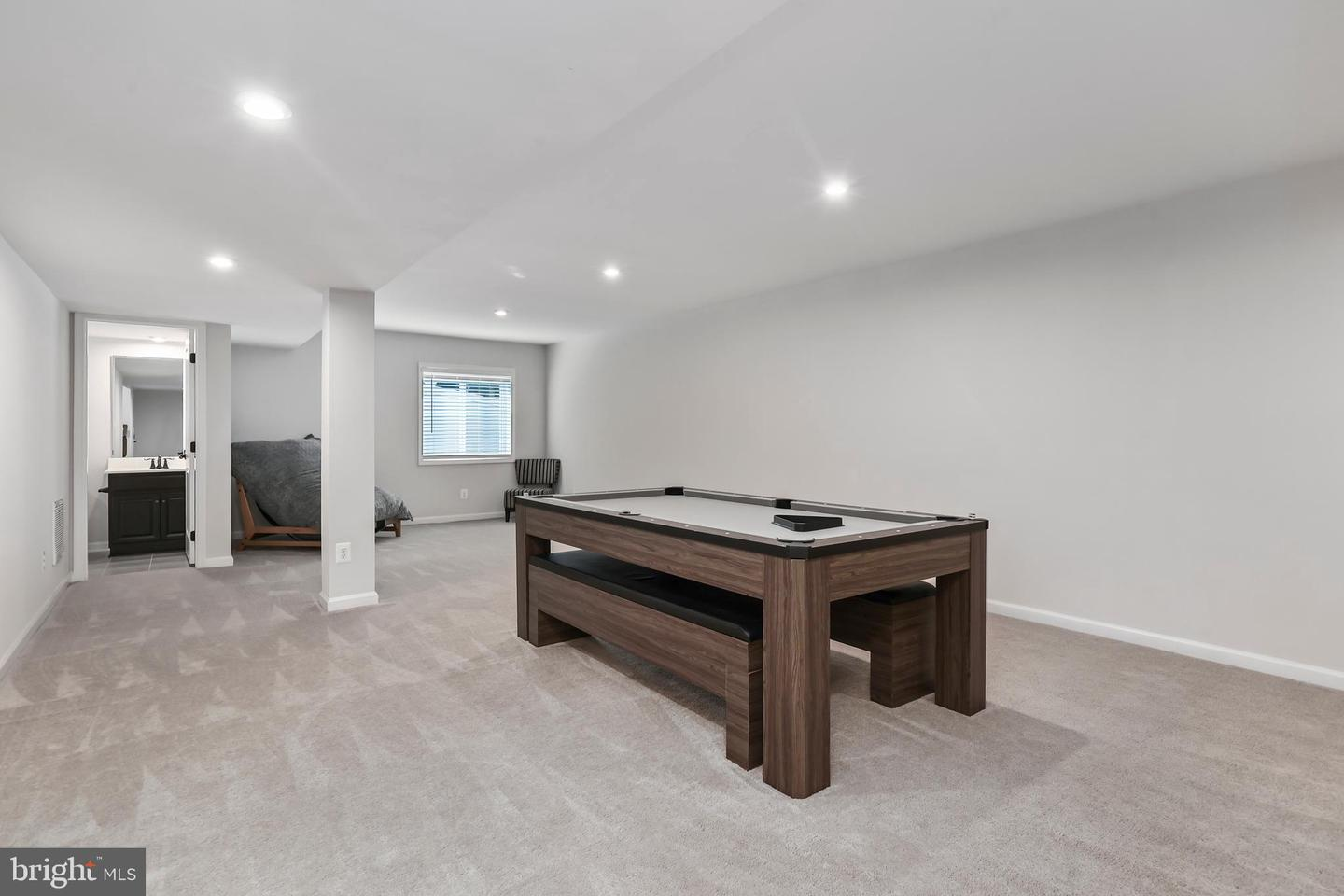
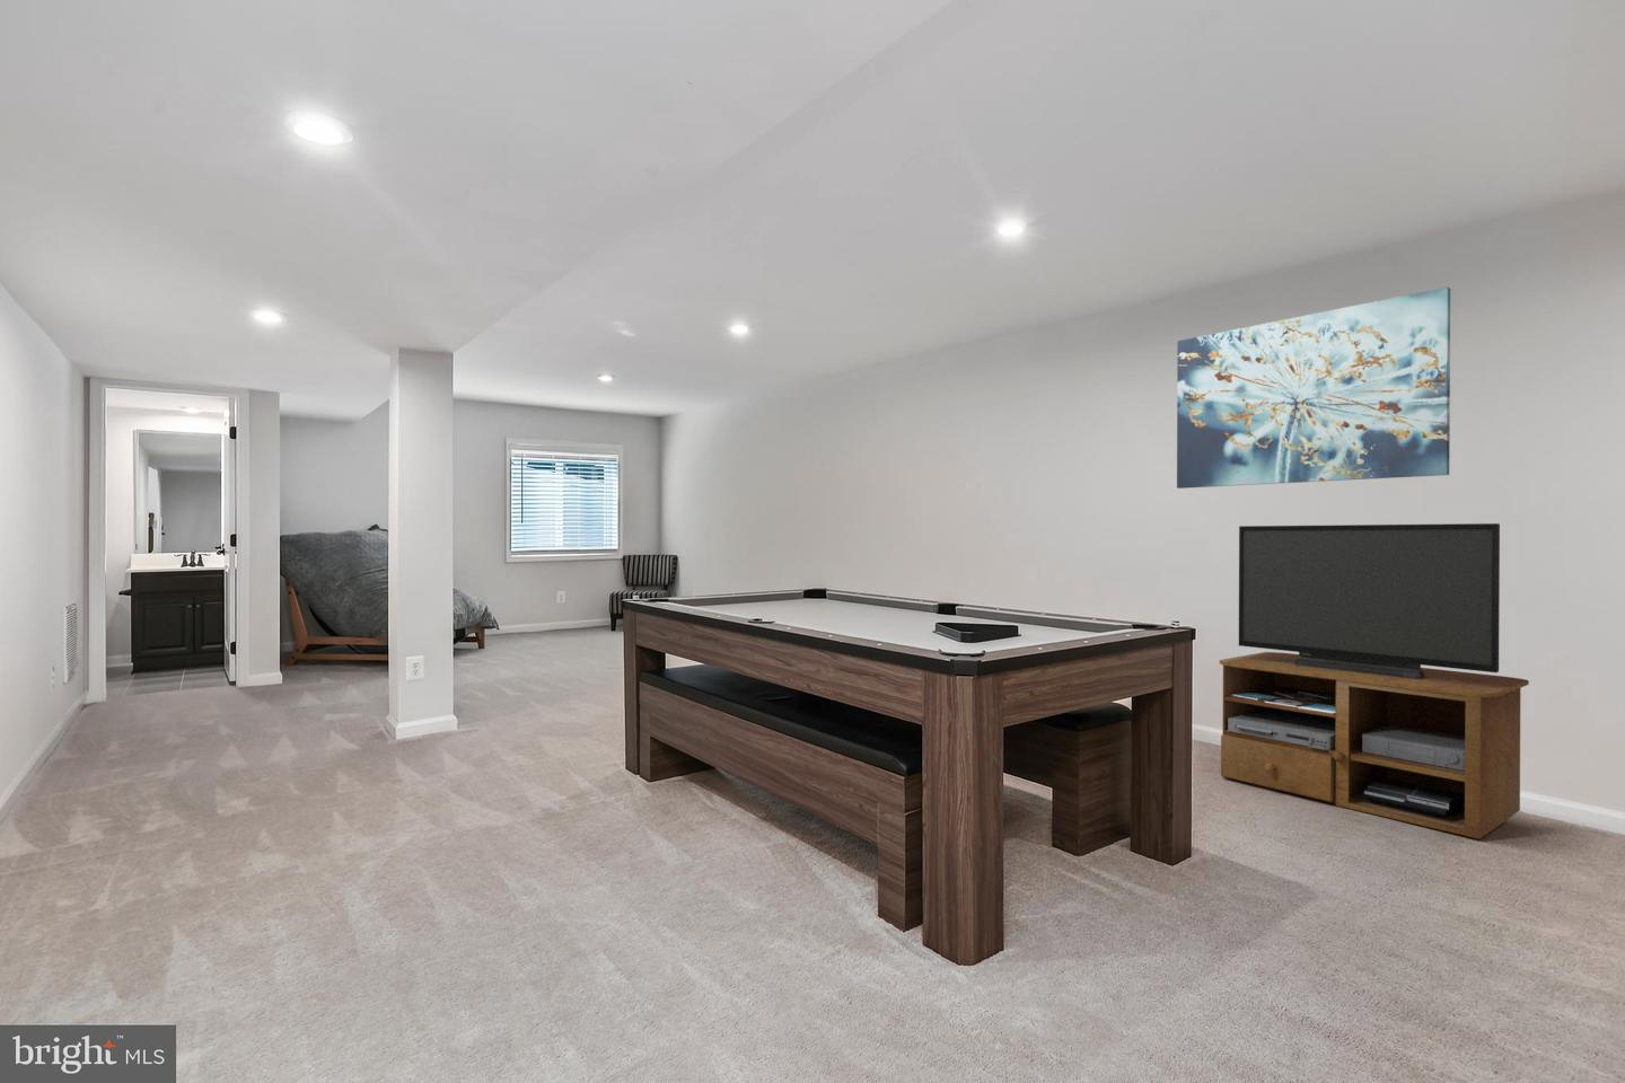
+ wall art [1176,286,1451,490]
+ tv stand [1219,522,1531,840]
